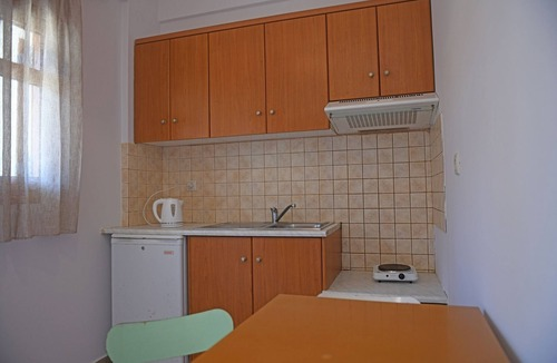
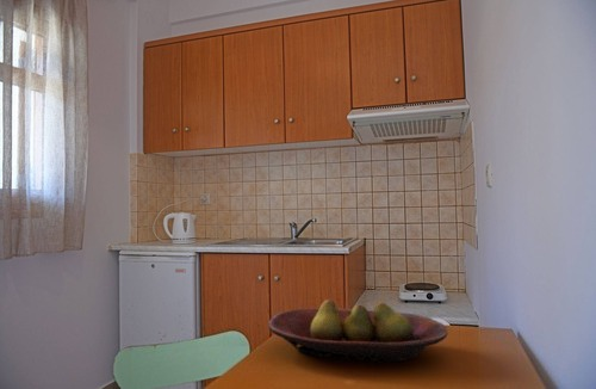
+ fruit bowl [267,298,449,363]
